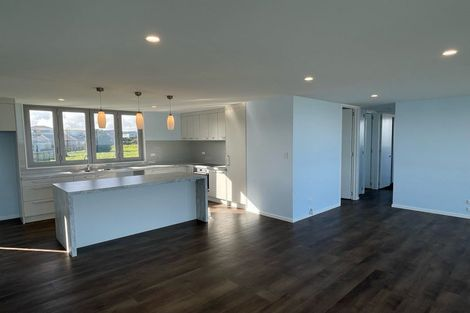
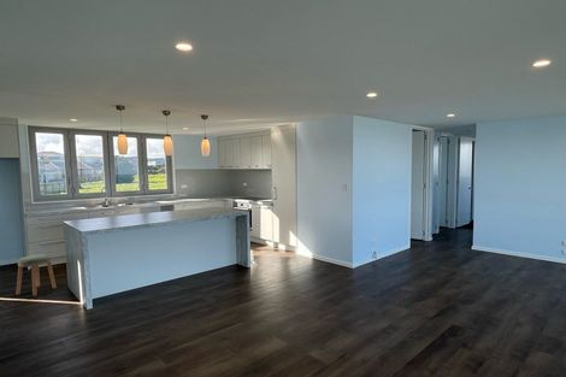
+ stool [16,253,58,298]
